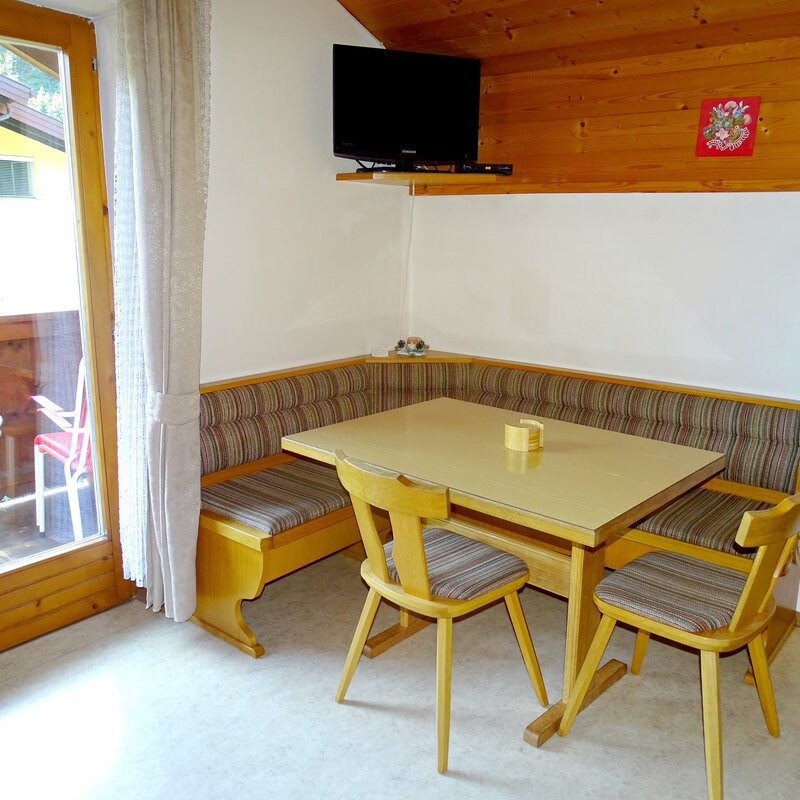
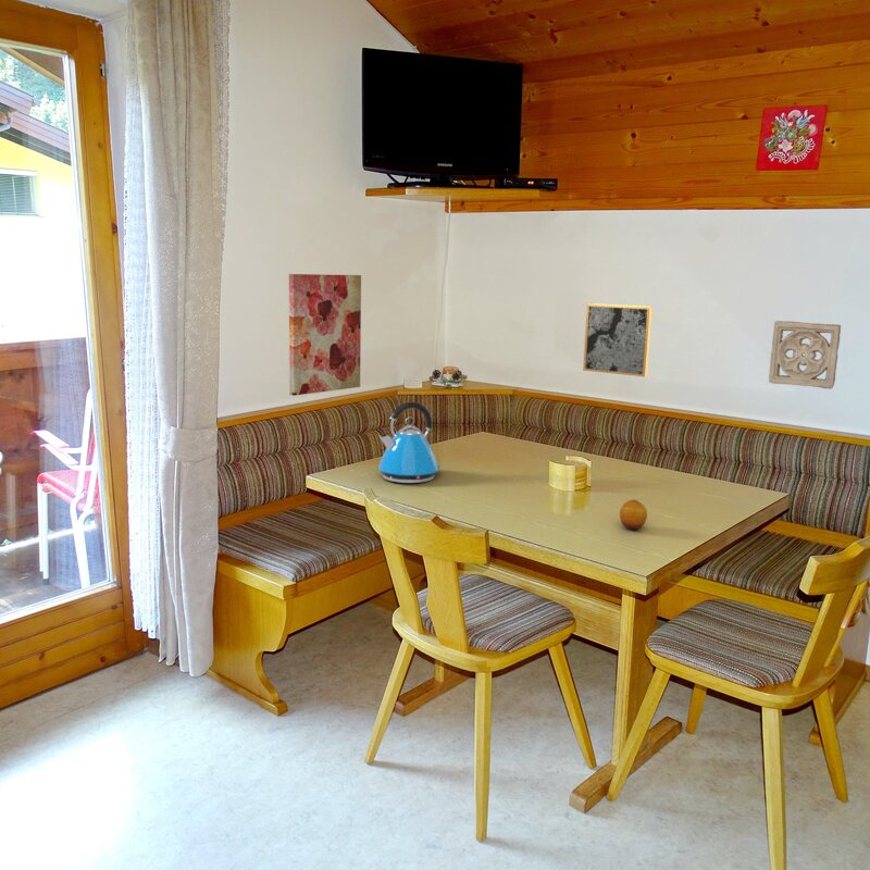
+ wall ornament [768,320,842,390]
+ wall art [582,302,654,378]
+ kettle [377,400,443,484]
+ fruit [619,498,648,531]
+ wall art [288,273,362,397]
